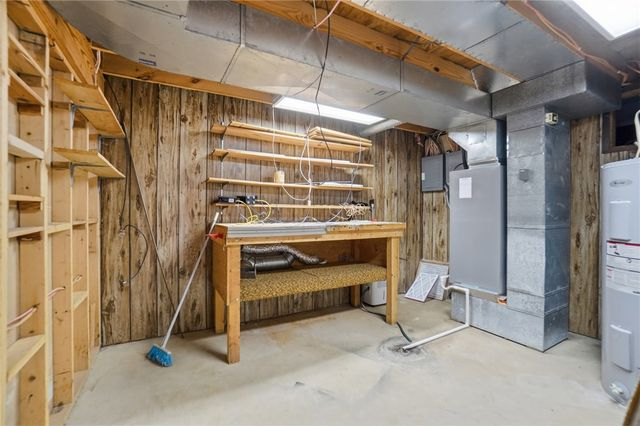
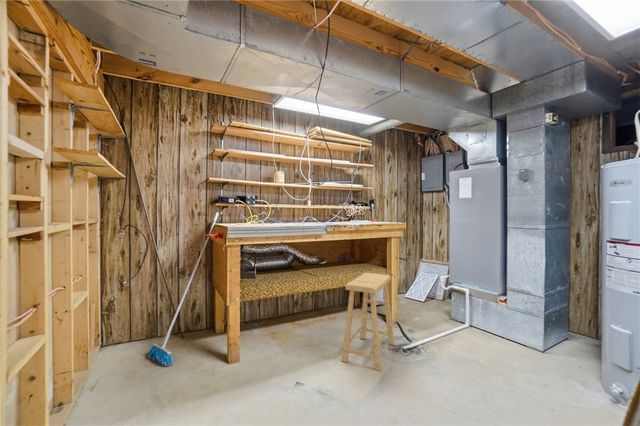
+ stool [341,272,395,372]
